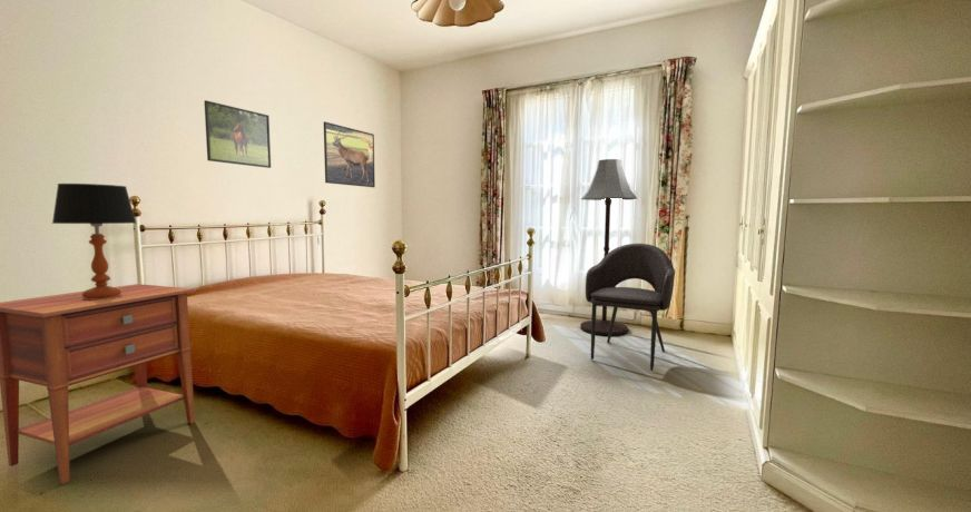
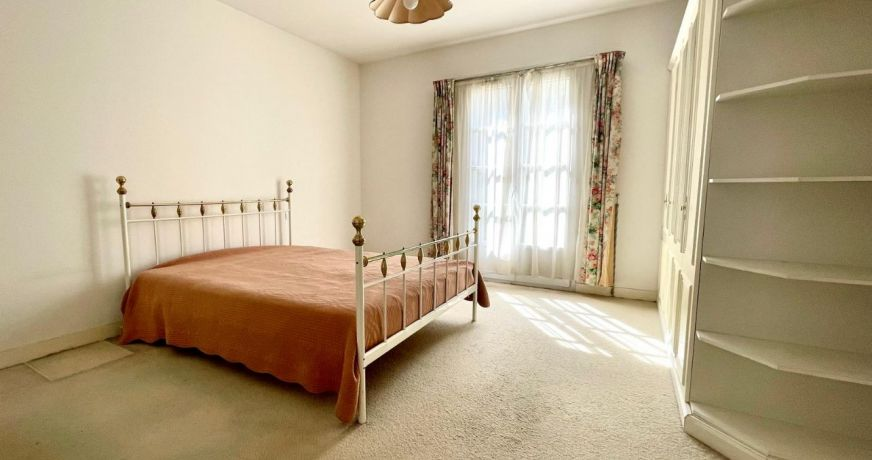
- floor lamp [579,158,638,336]
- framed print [203,99,272,169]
- table lamp [51,183,137,299]
- nightstand [0,283,196,485]
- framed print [323,120,376,188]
- armchair [585,243,676,372]
